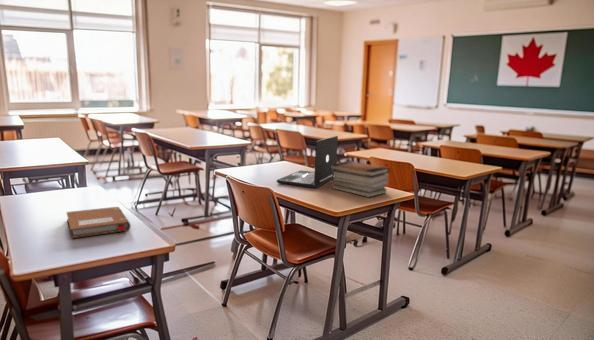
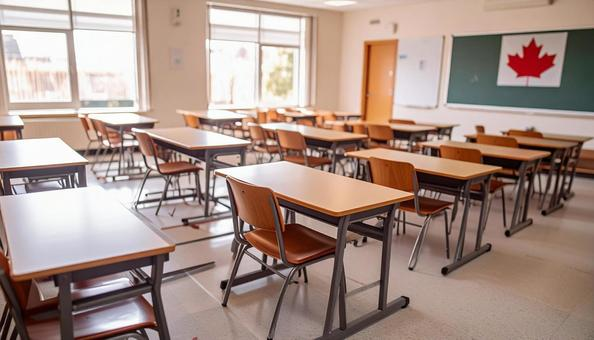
- book stack [330,160,390,198]
- notebook [66,206,132,239]
- laptop [276,135,339,189]
